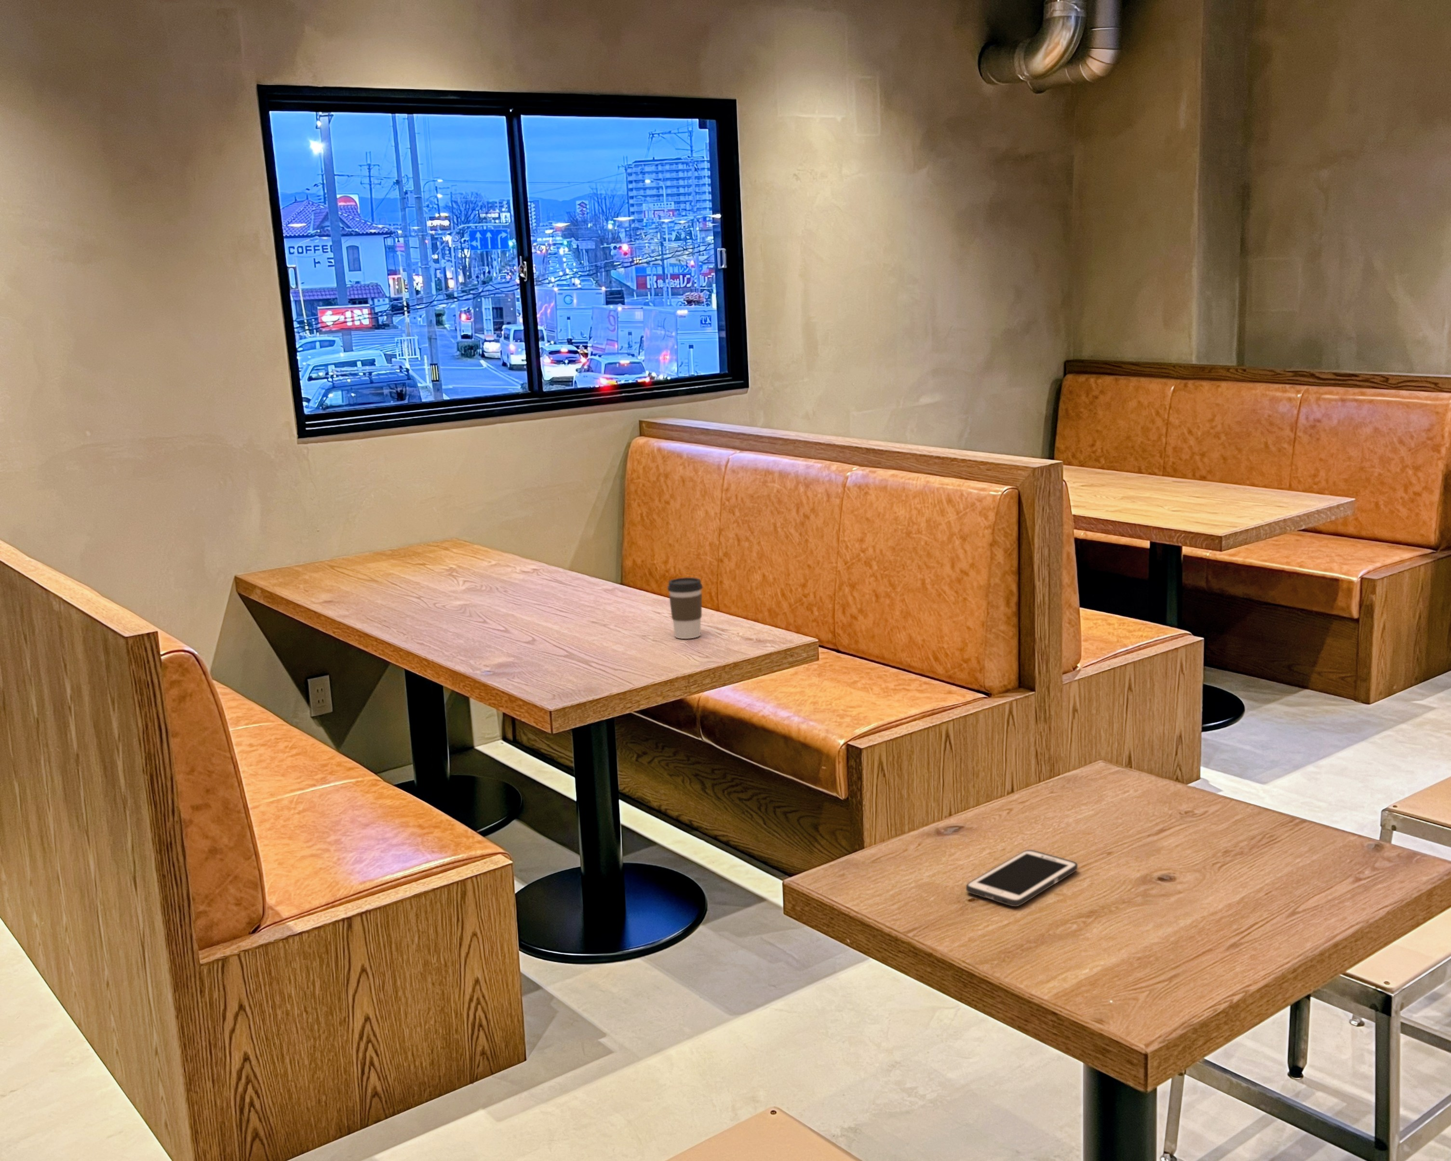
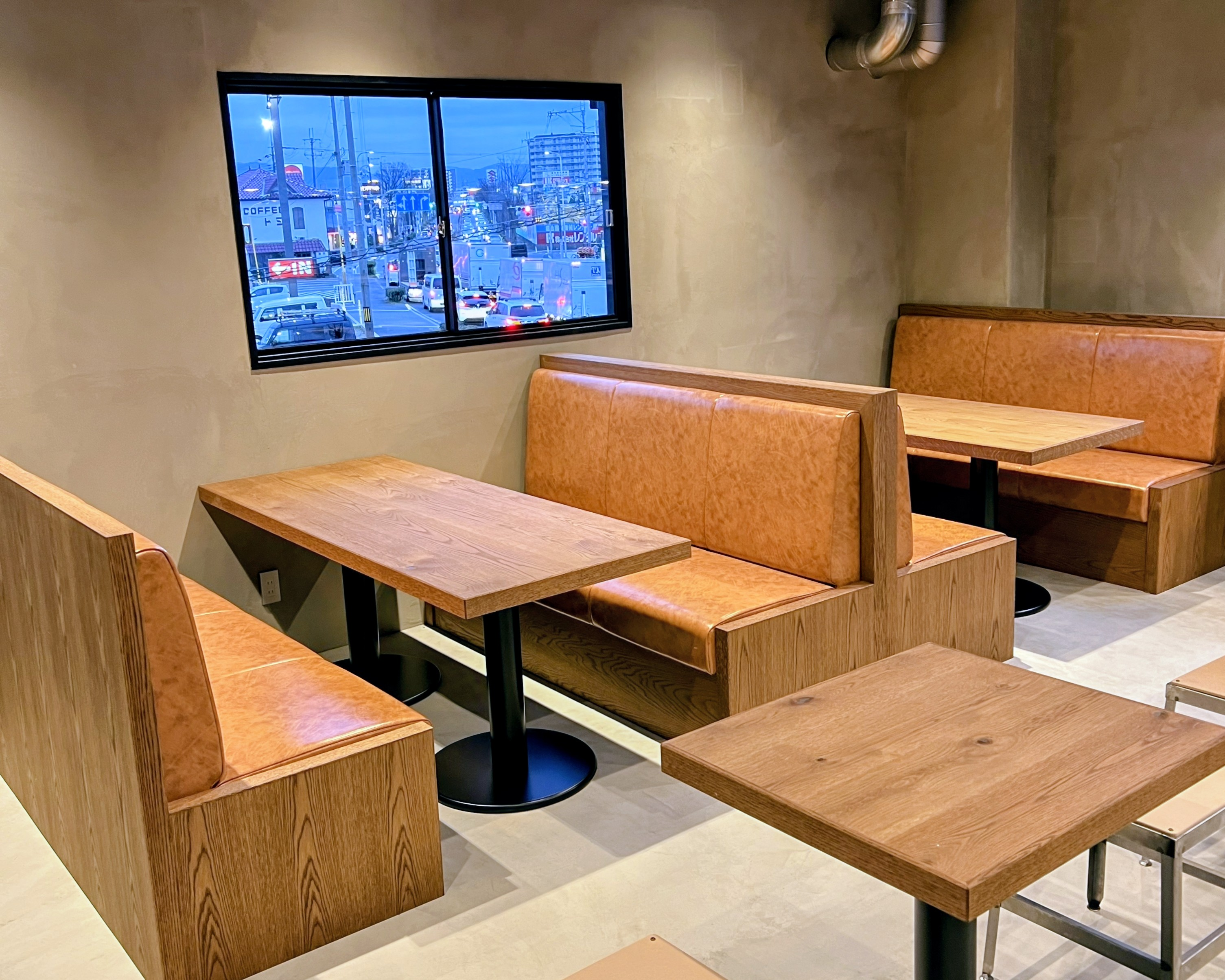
- coffee cup [667,577,704,640]
- cell phone [965,849,1078,907]
